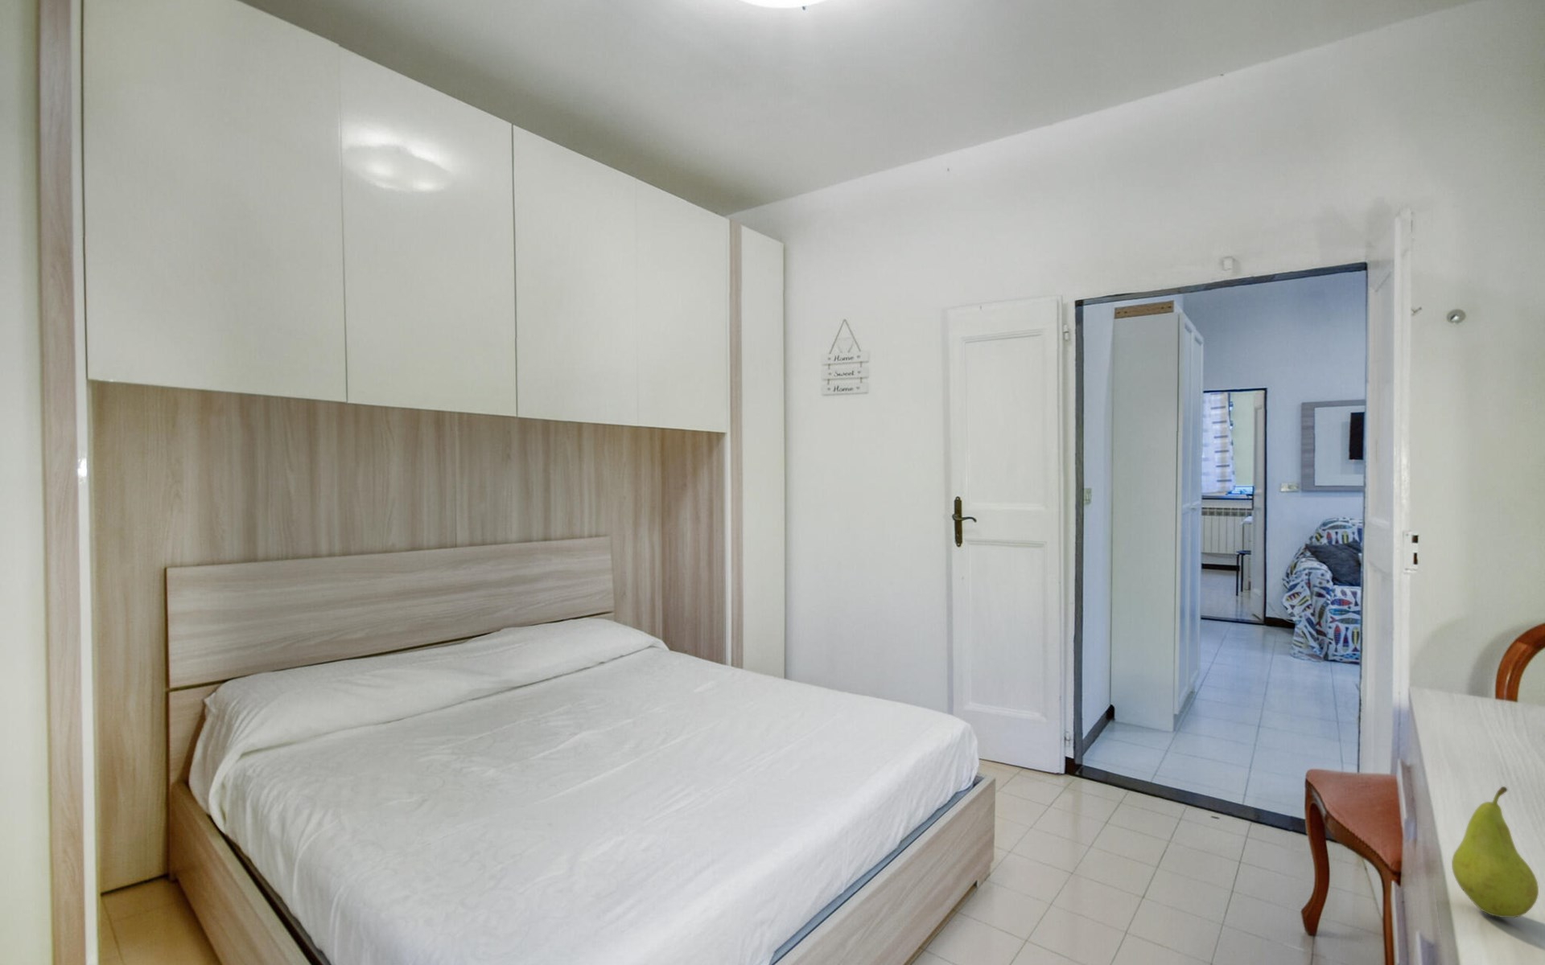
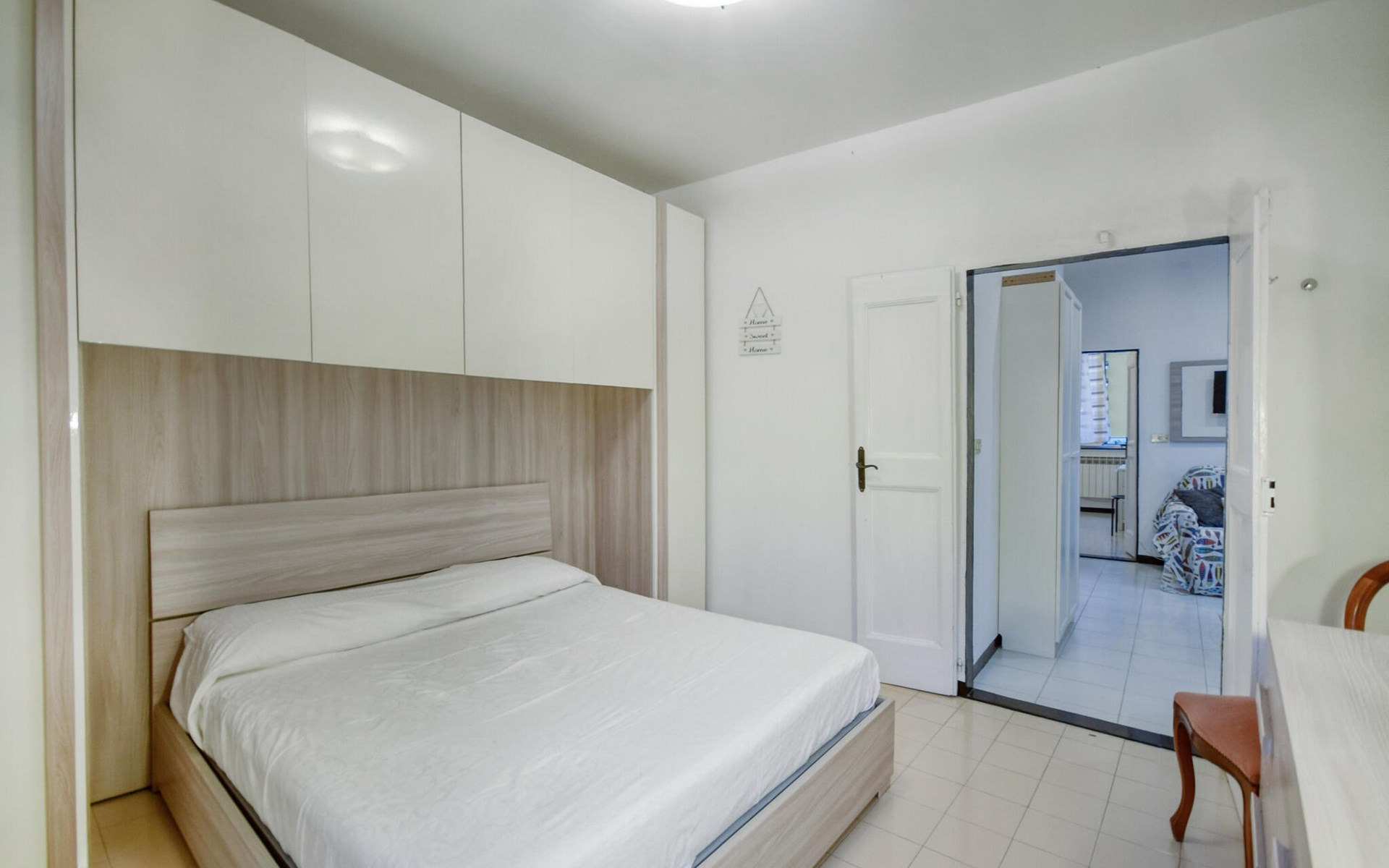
- fruit [1450,786,1539,918]
